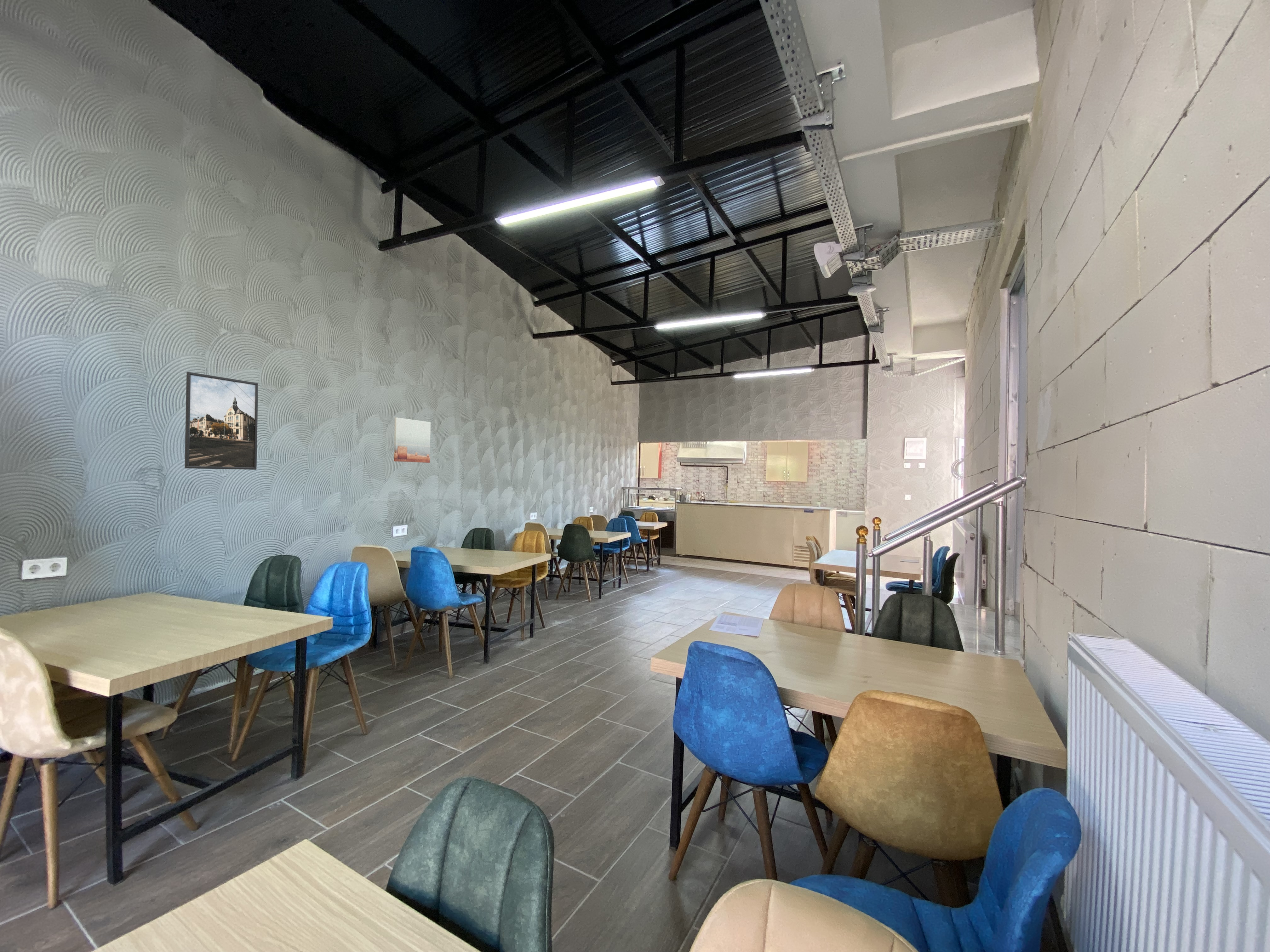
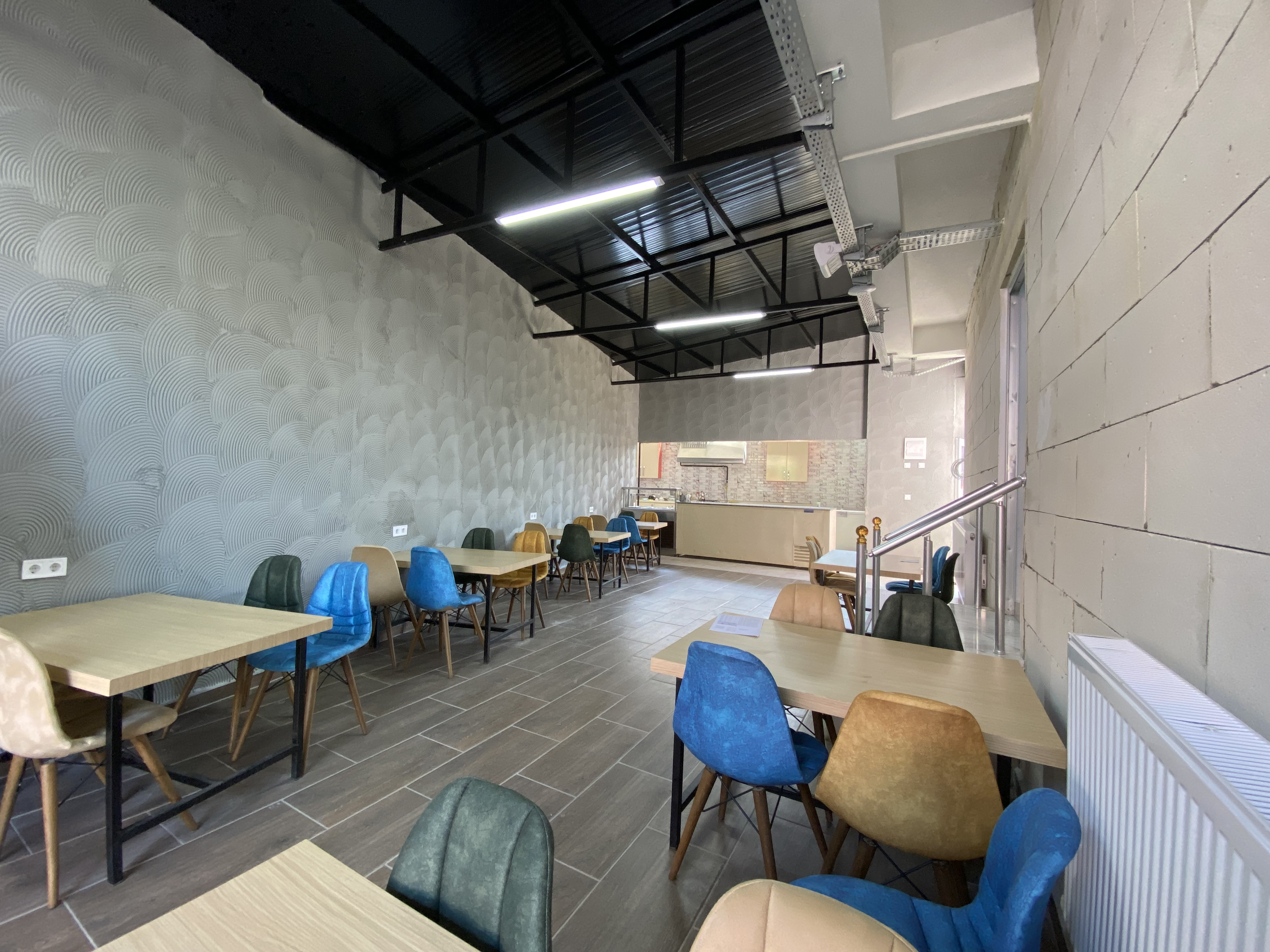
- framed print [184,371,259,470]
- wall art [394,417,431,463]
